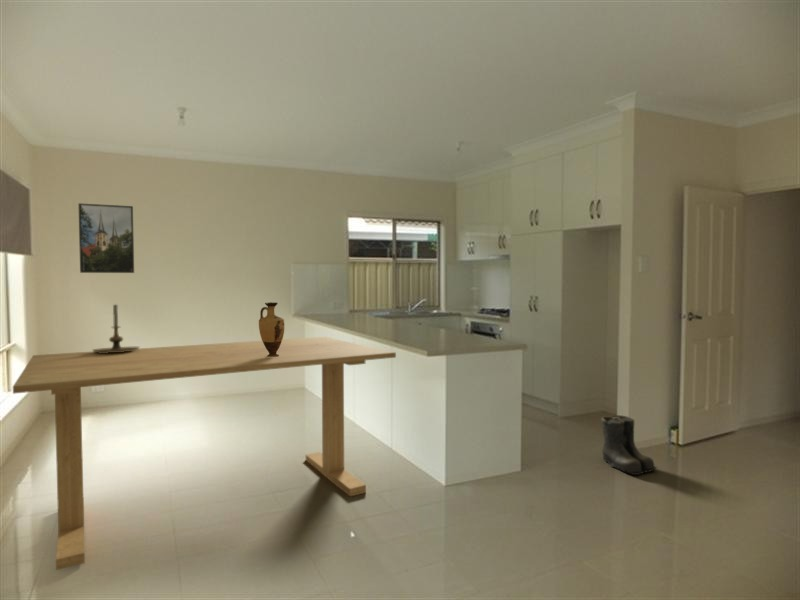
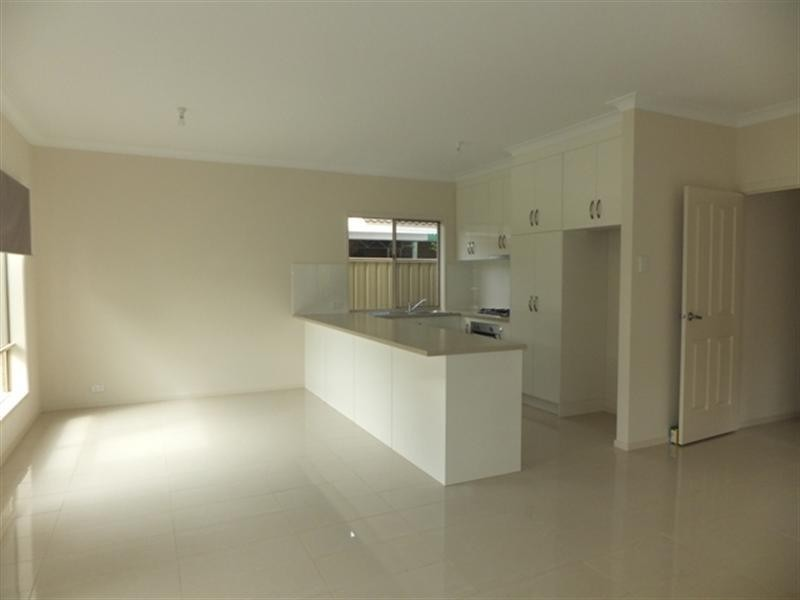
- boots [600,414,659,476]
- dining table [12,336,397,571]
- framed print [77,202,135,274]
- vase [258,301,285,357]
- candle holder [92,303,141,353]
